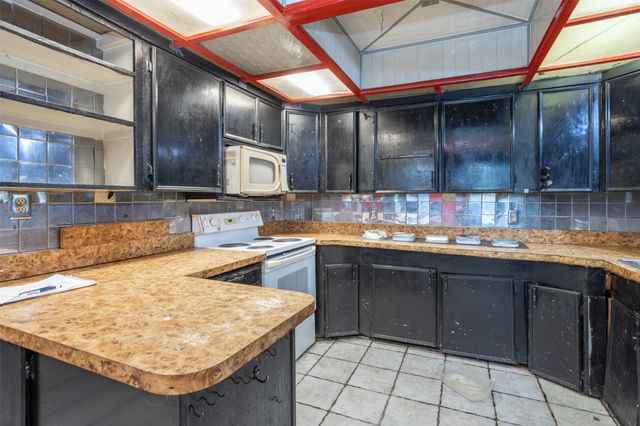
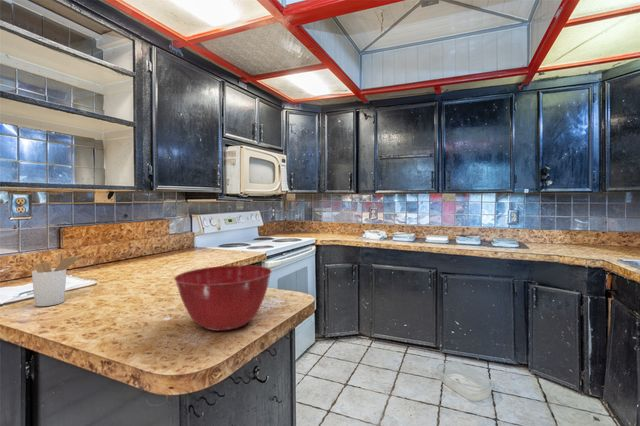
+ utensil holder [31,251,83,307]
+ mixing bowl [173,264,273,332]
